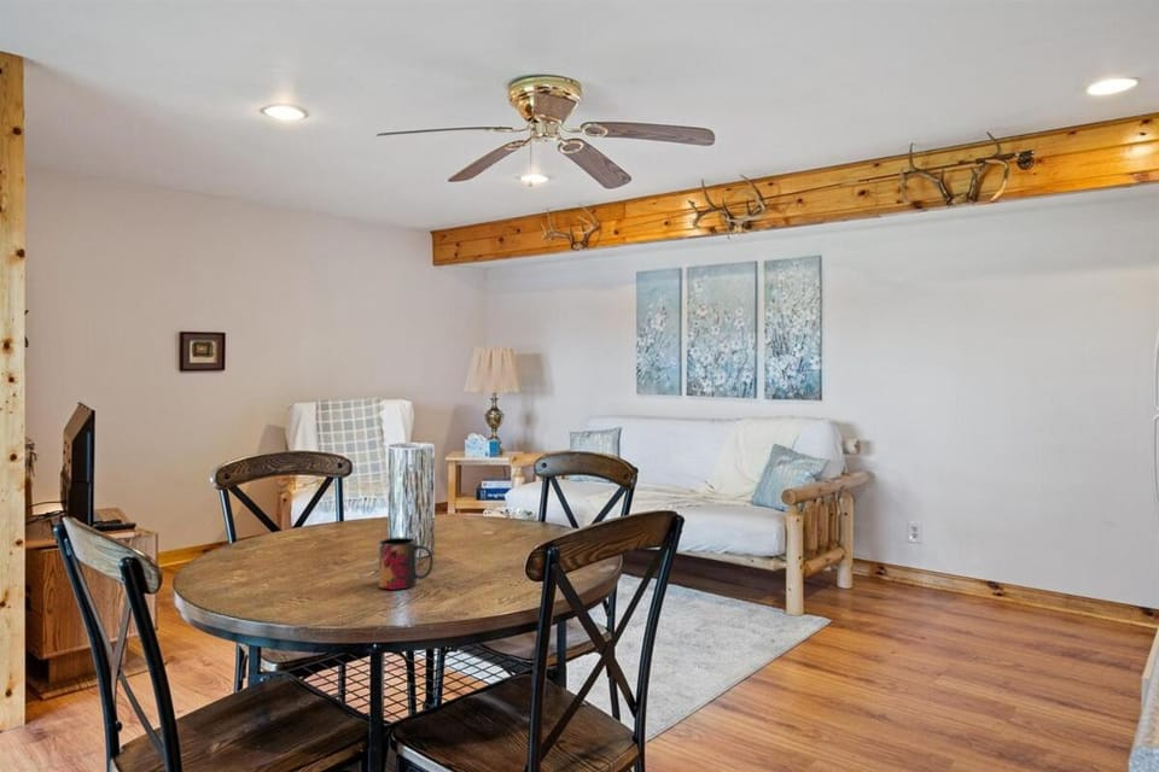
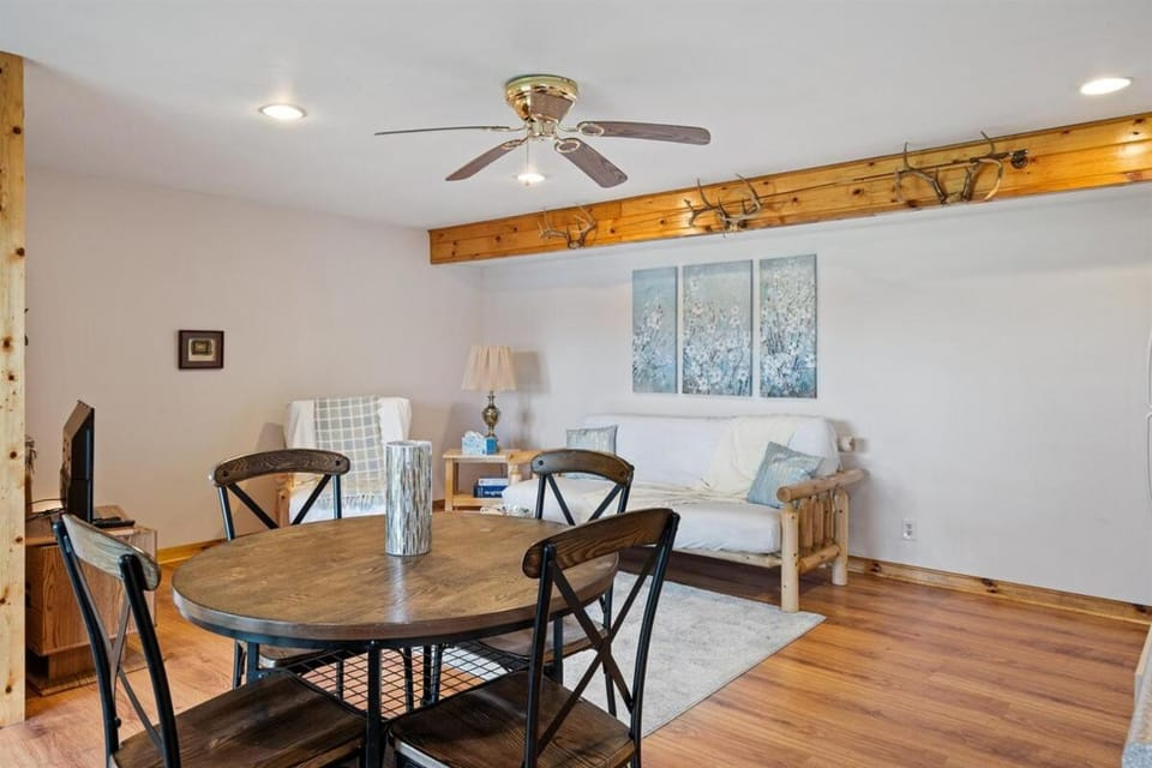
- mug [378,537,435,591]
